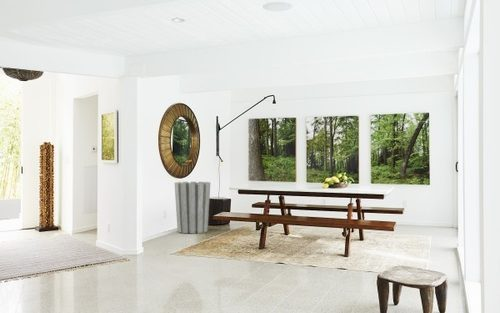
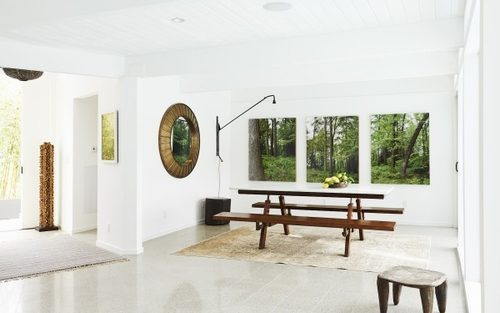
- trash can [174,181,211,234]
